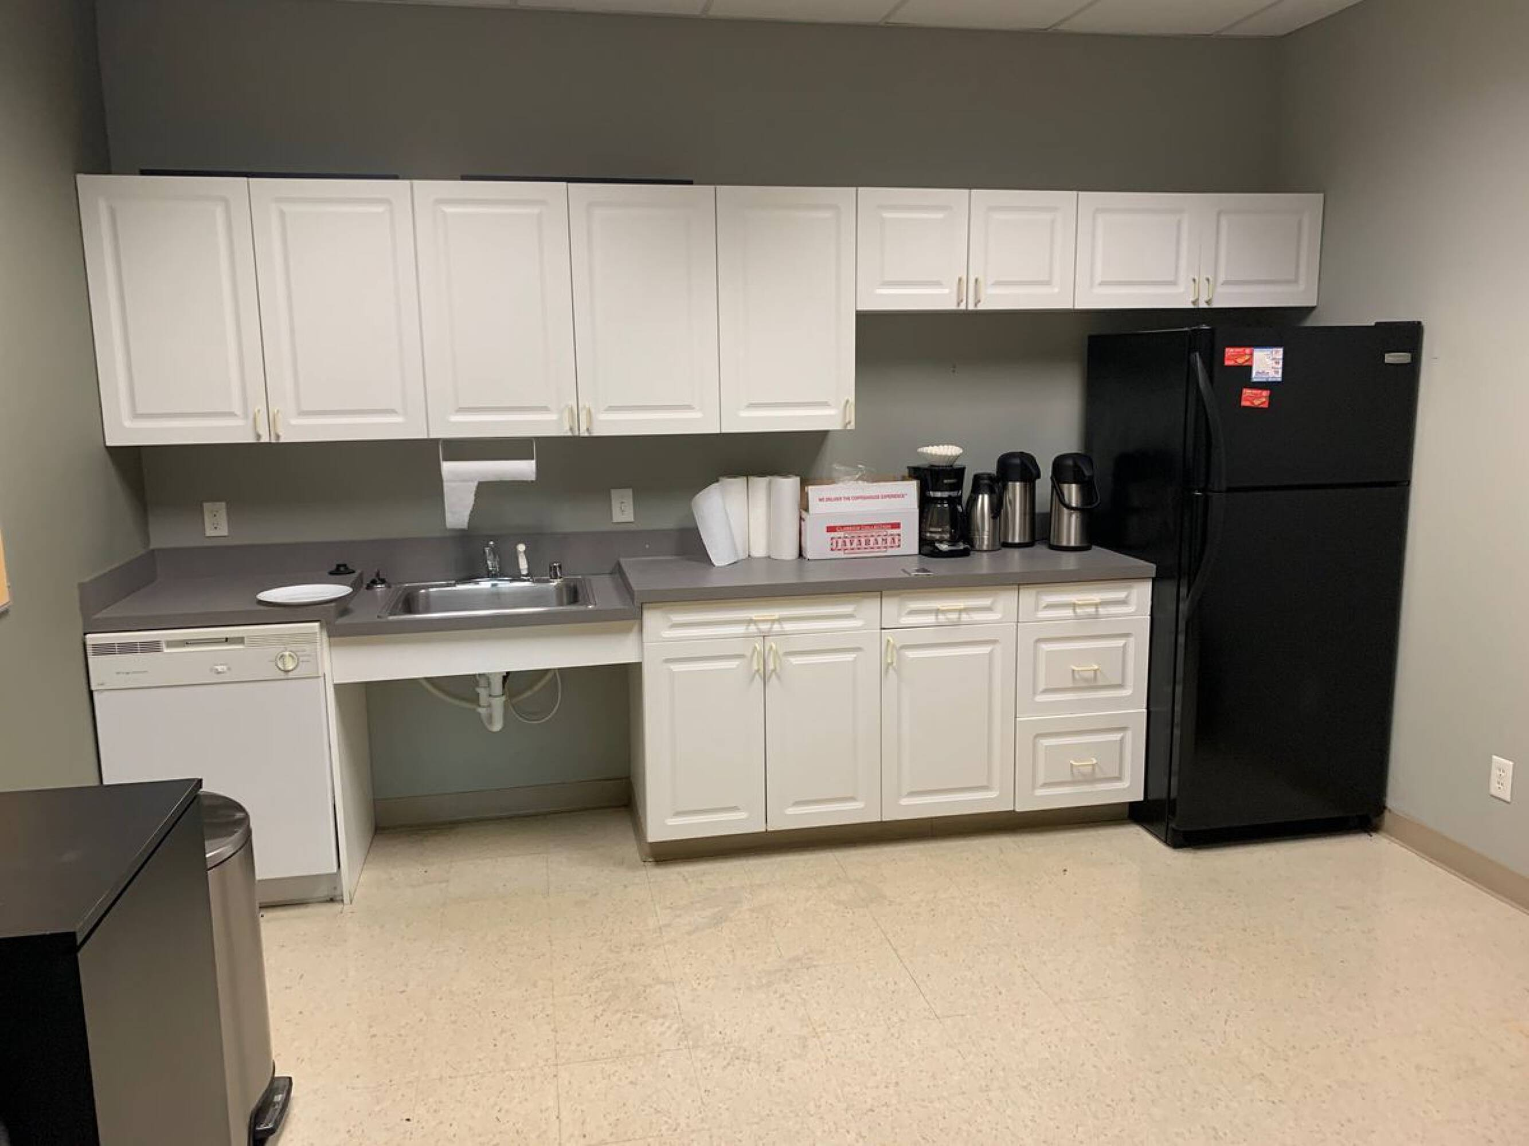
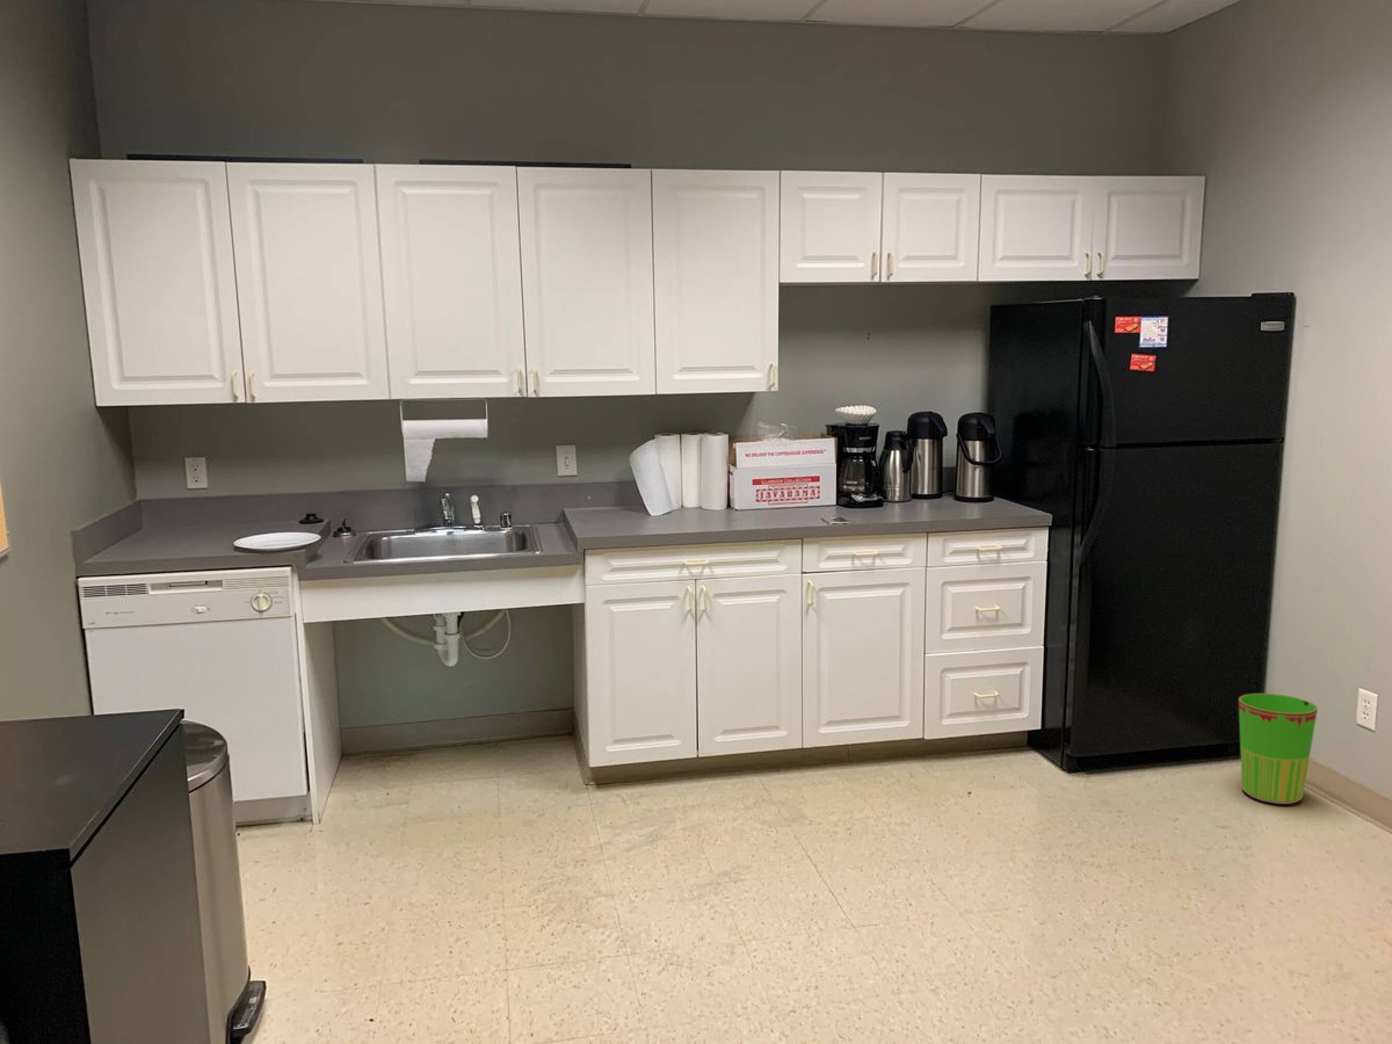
+ waste bin [1239,693,1317,805]
